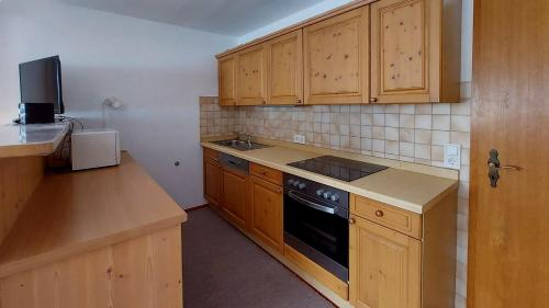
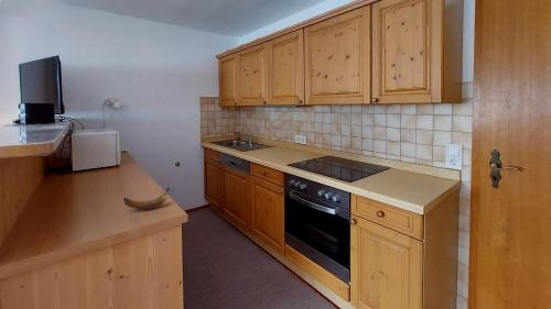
+ banana [122,187,171,211]
